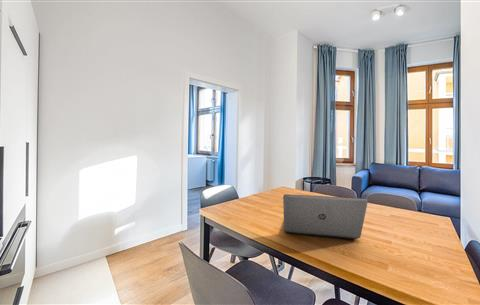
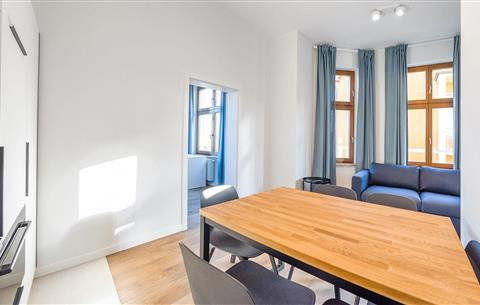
- laptop [282,193,369,240]
